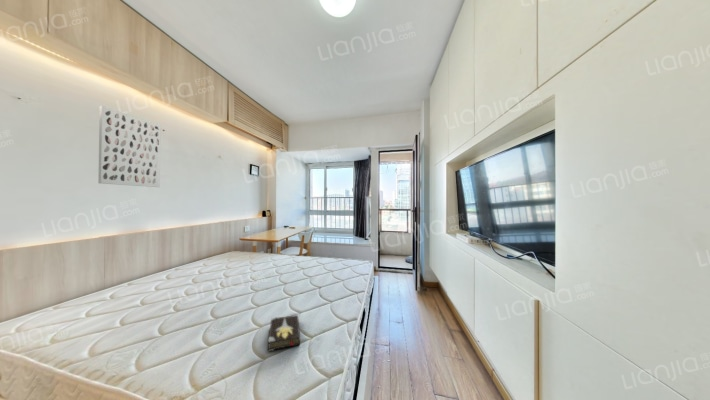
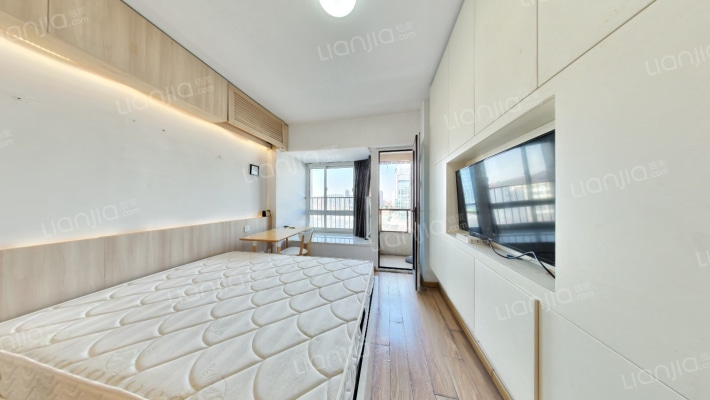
- wall art [97,105,162,188]
- hardback book [267,314,301,352]
